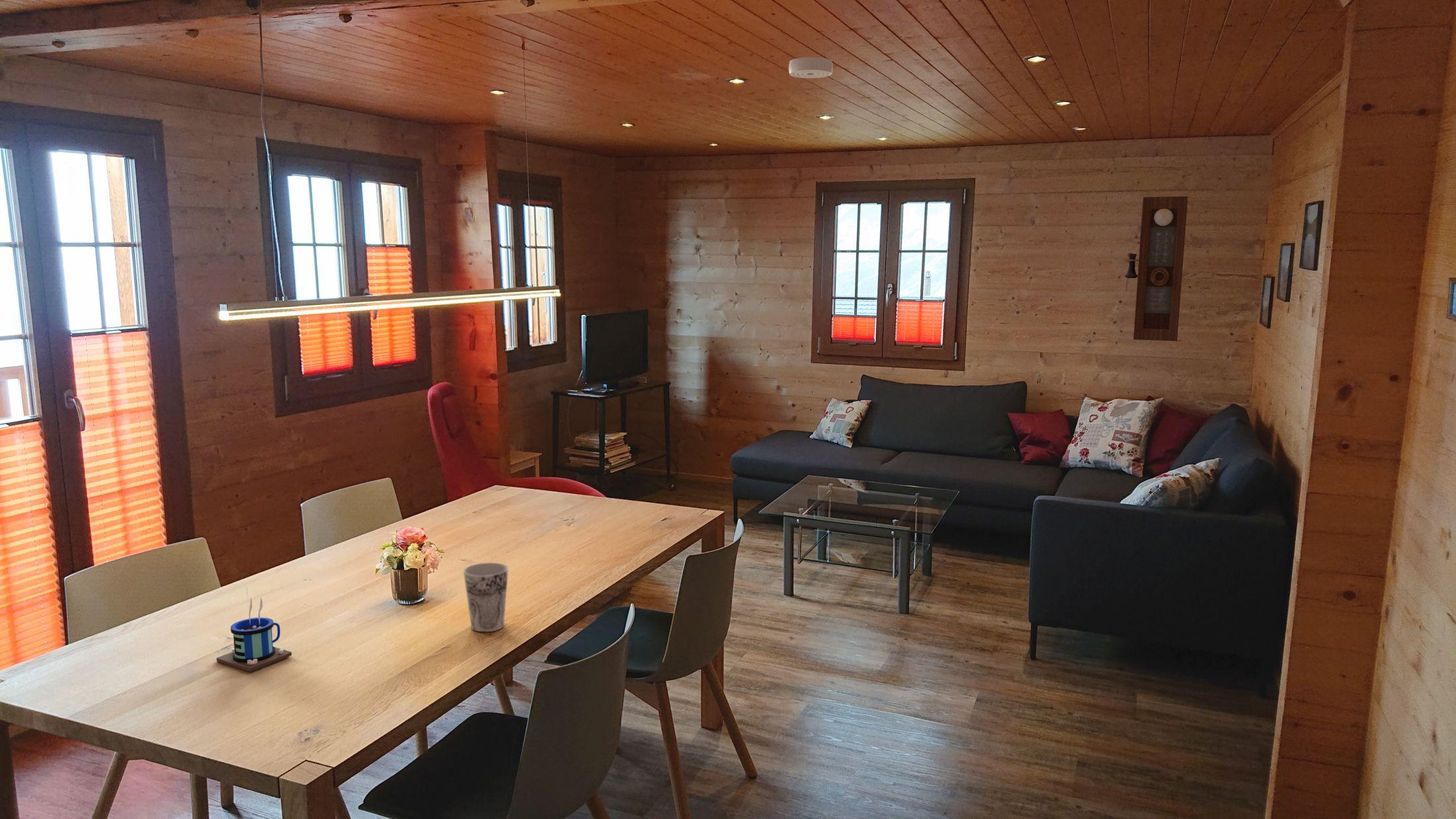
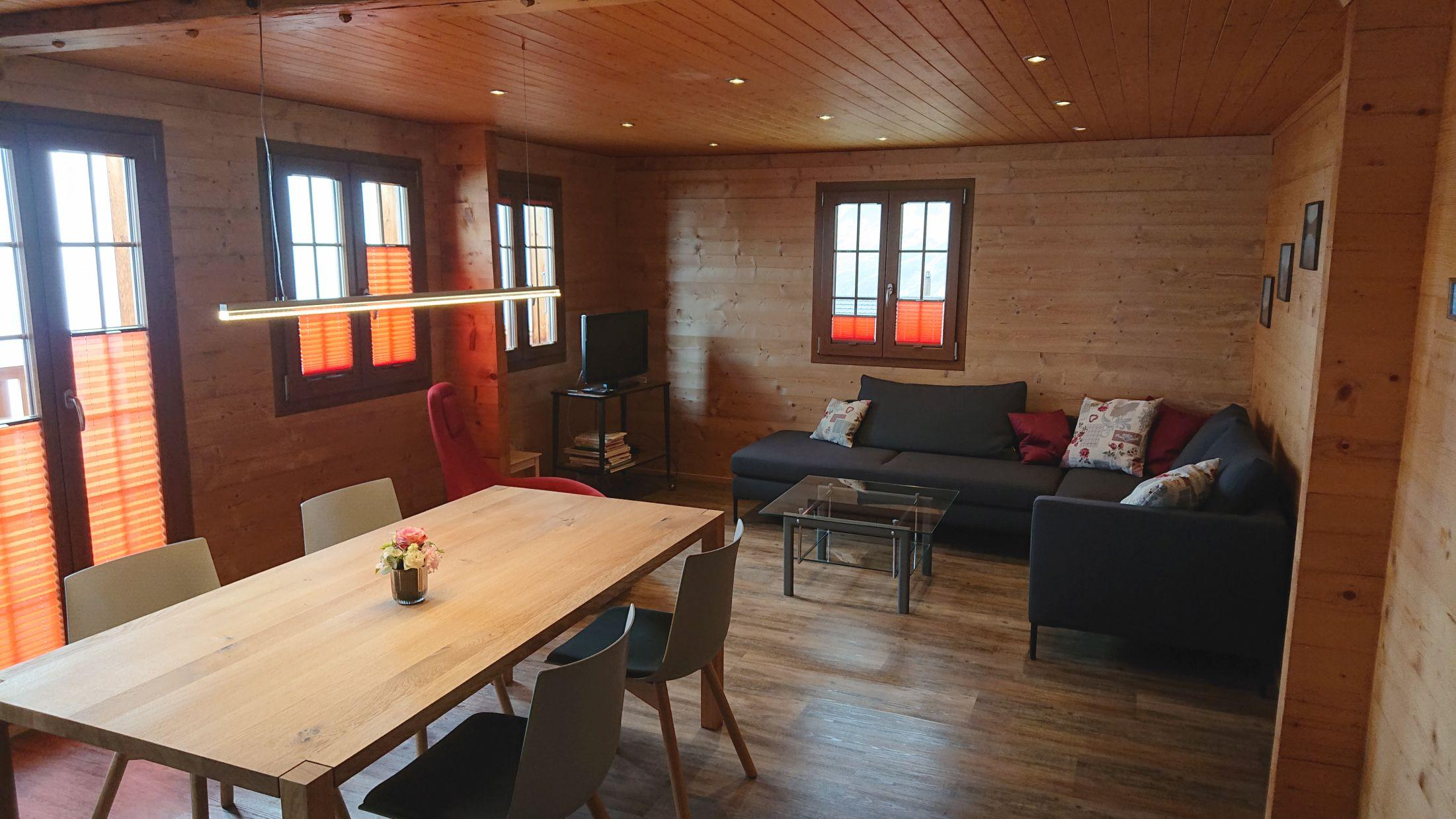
- cup [463,562,509,632]
- mug [216,587,292,672]
- pendulum clock [1124,196,1188,342]
- smoke detector [788,57,833,79]
